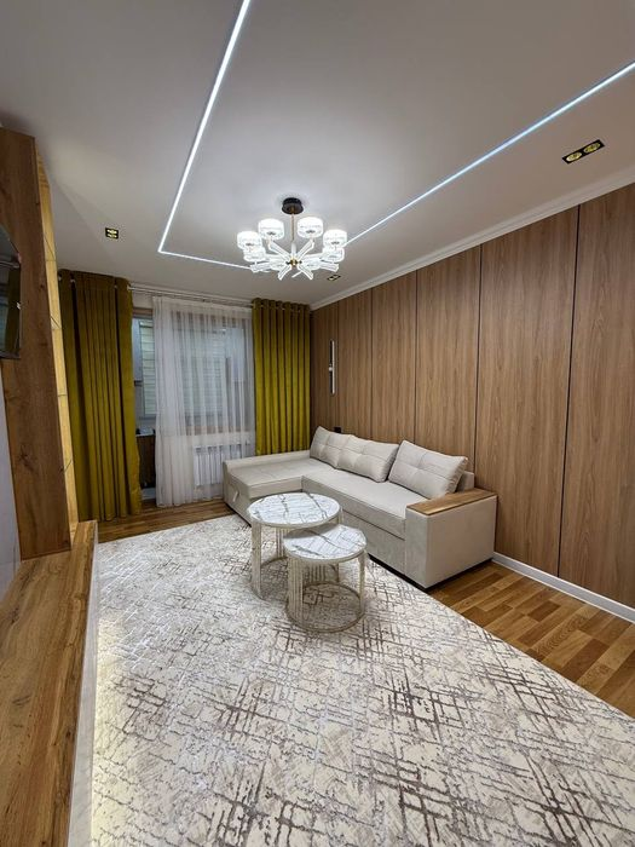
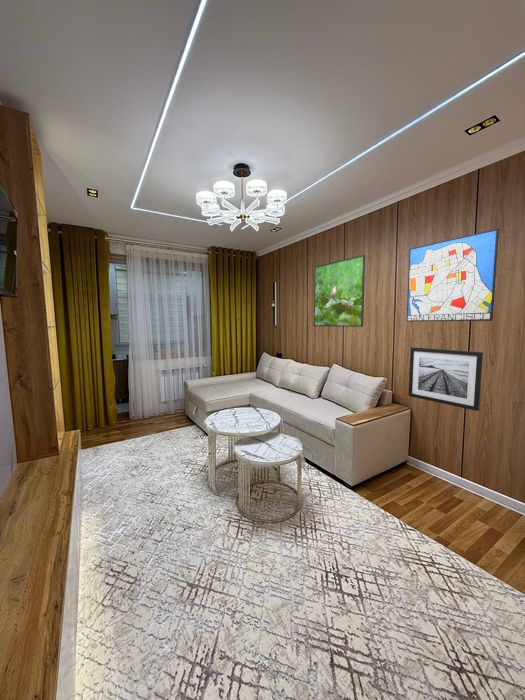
+ wall art [407,346,484,412]
+ wall art [406,228,500,322]
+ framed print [313,254,366,328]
